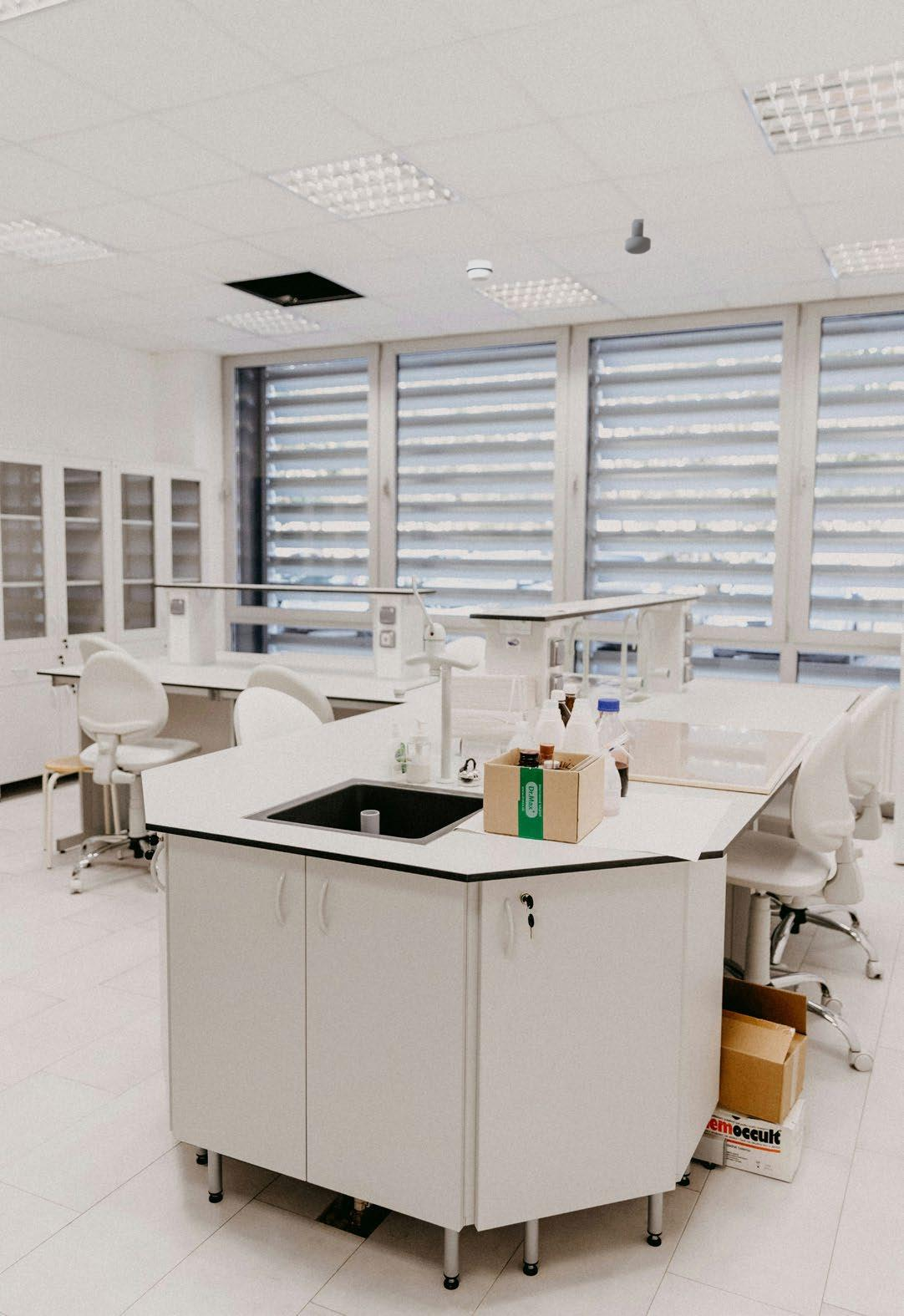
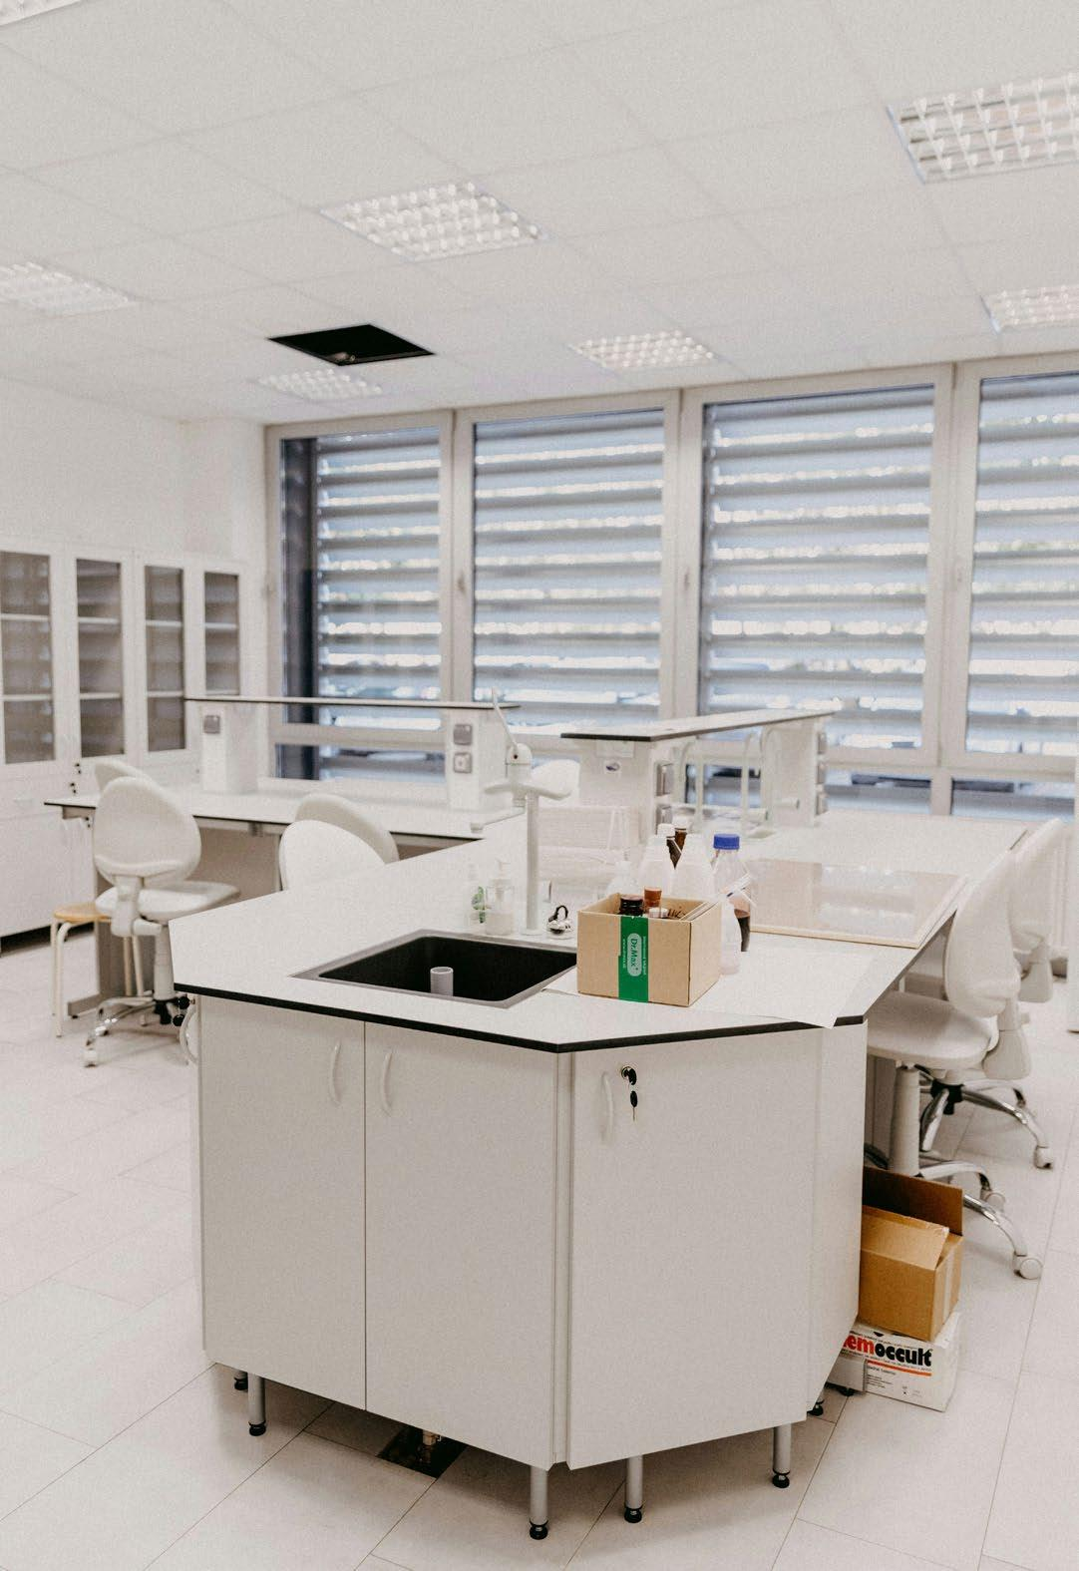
- smoke detector [465,259,494,282]
- security camera [624,218,652,255]
